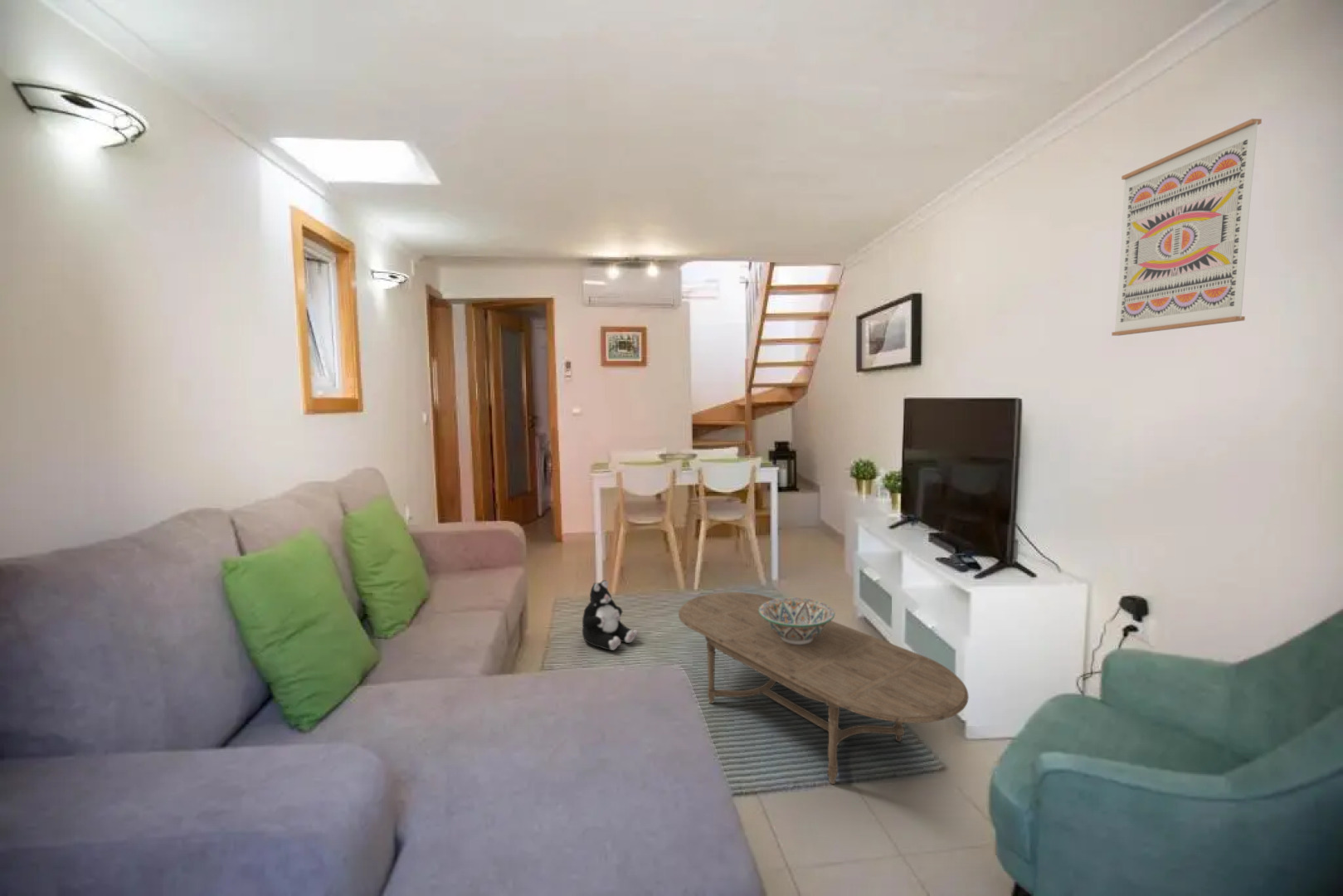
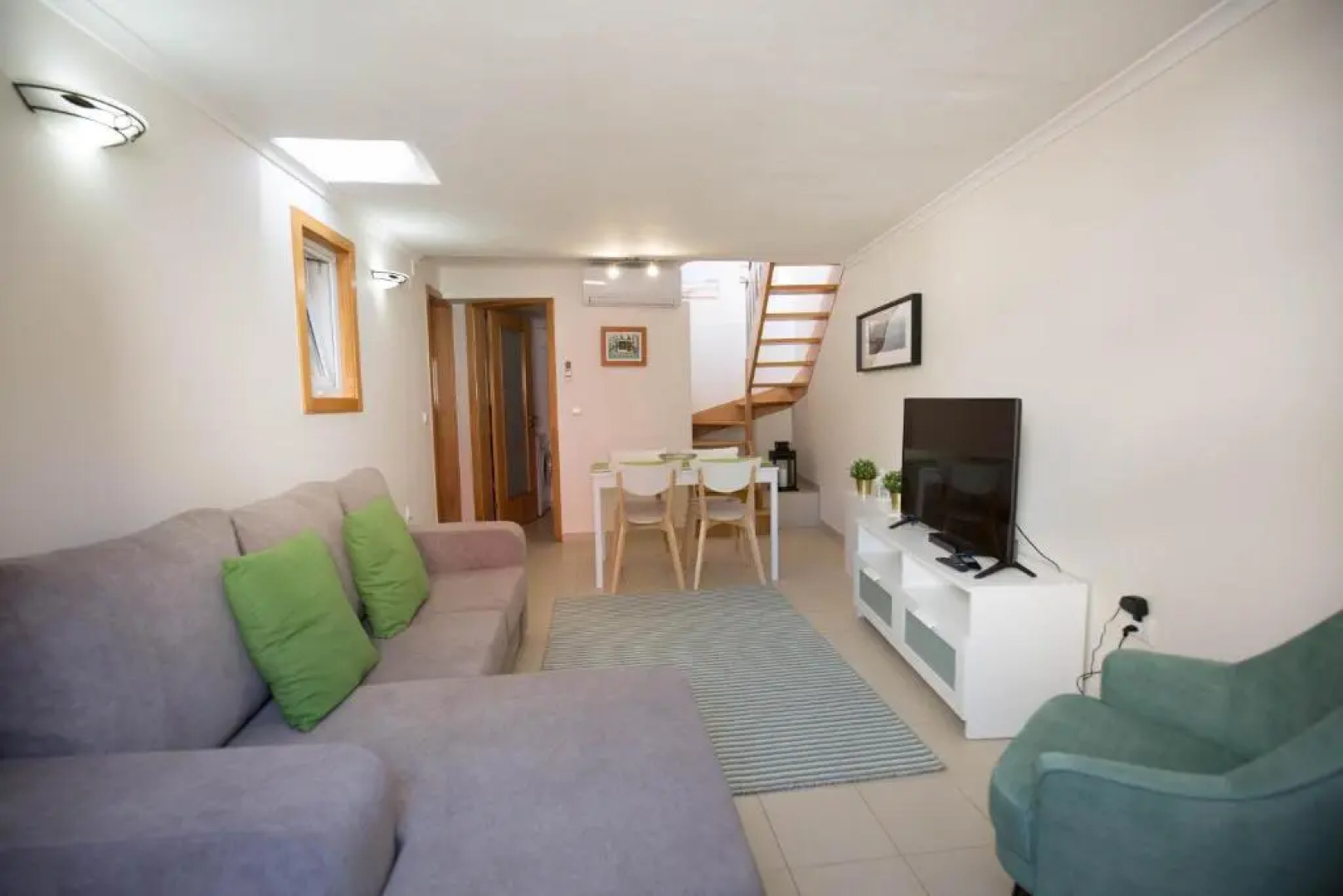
- decorative bowl [759,597,835,645]
- wall art [1111,118,1263,336]
- plush toy [581,579,639,651]
- coffee table [678,592,970,785]
